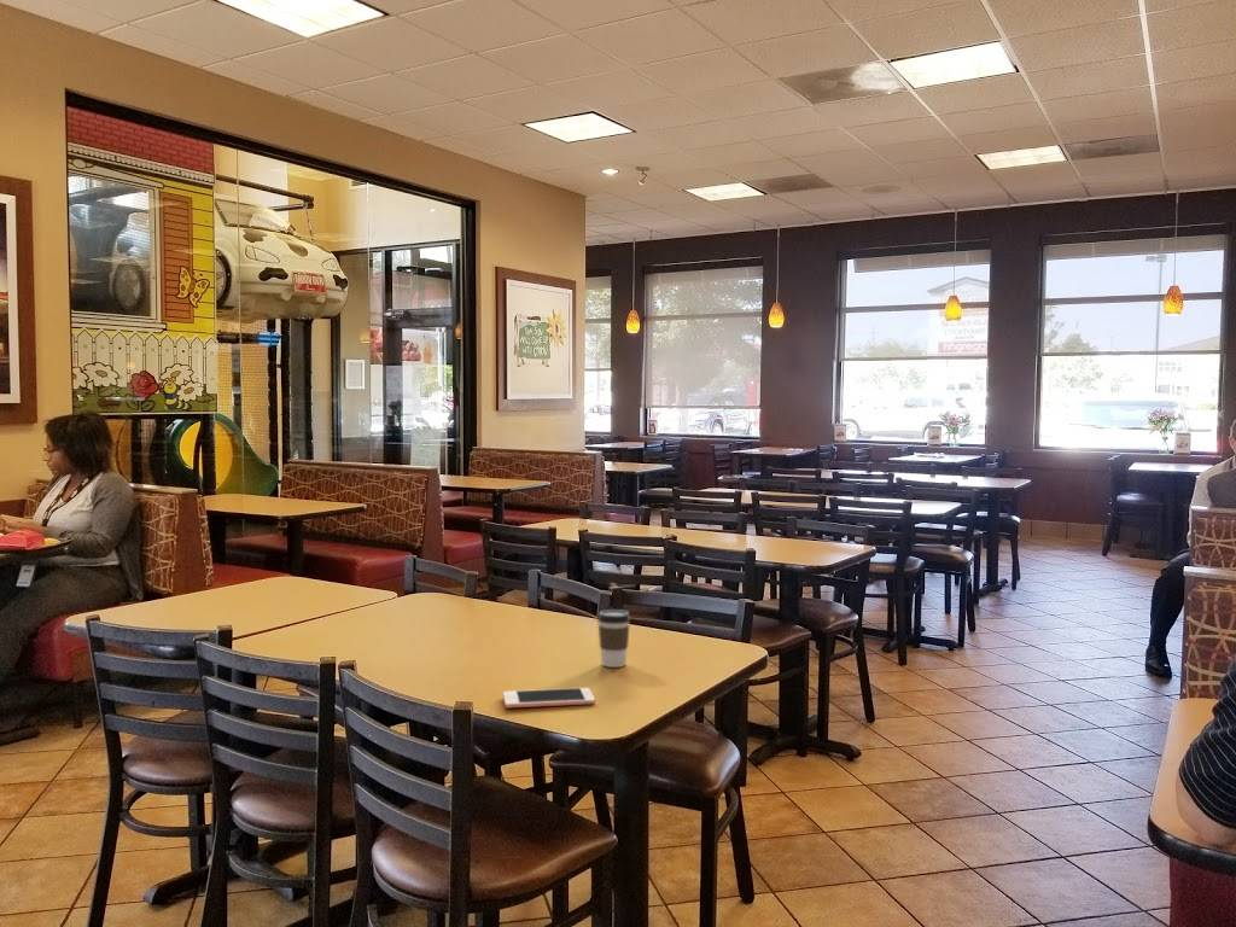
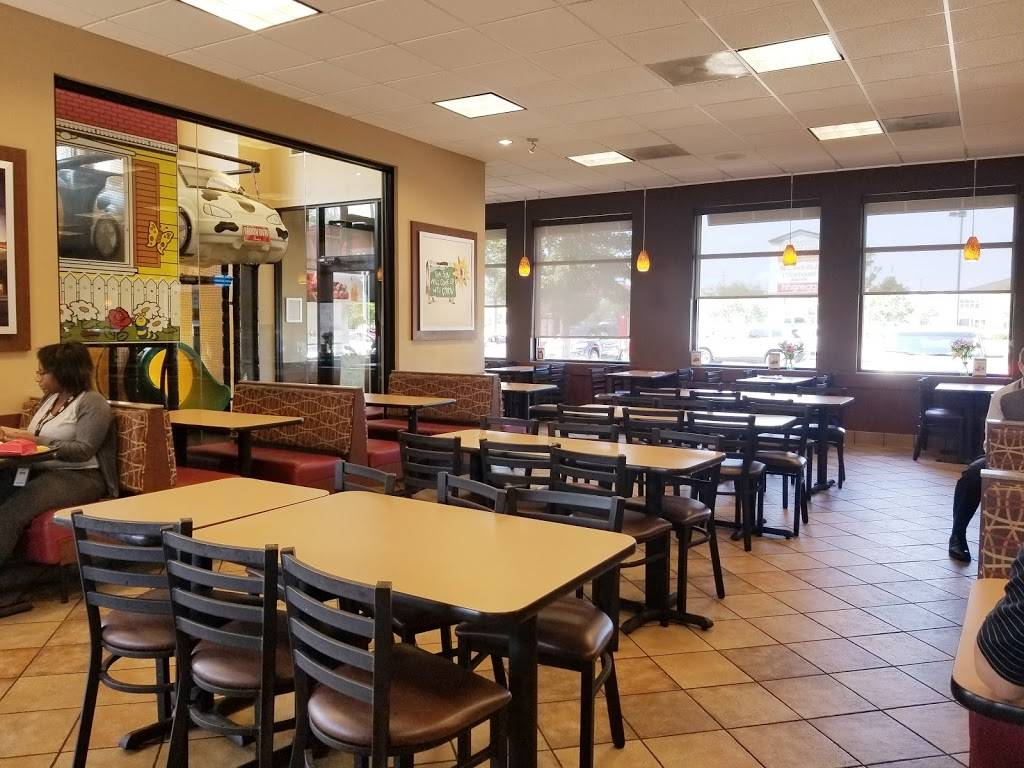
- coffee cup [596,608,631,669]
- cell phone [502,687,596,710]
